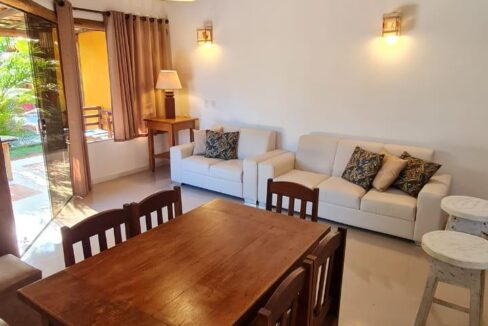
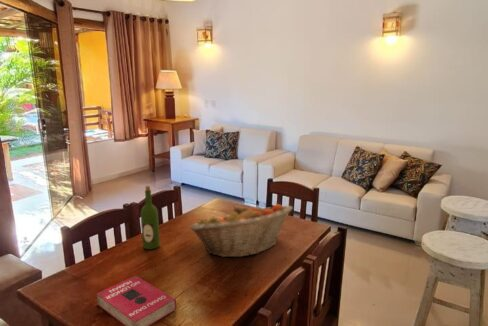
+ book [95,275,177,326]
+ fruit basket [189,203,294,258]
+ wine bottle [140,185,161,250]
